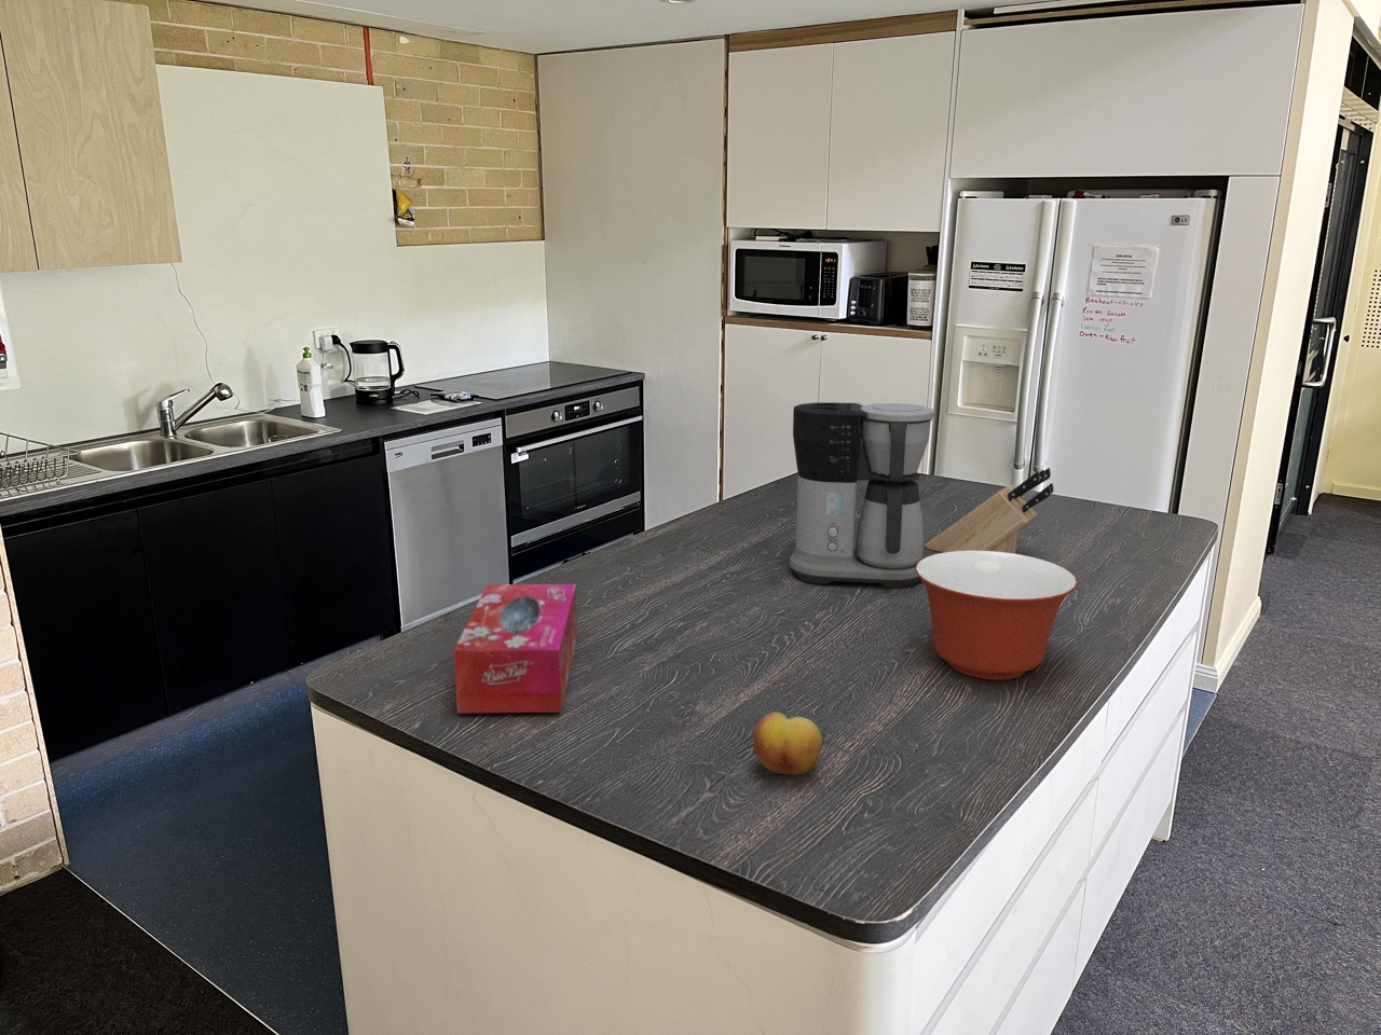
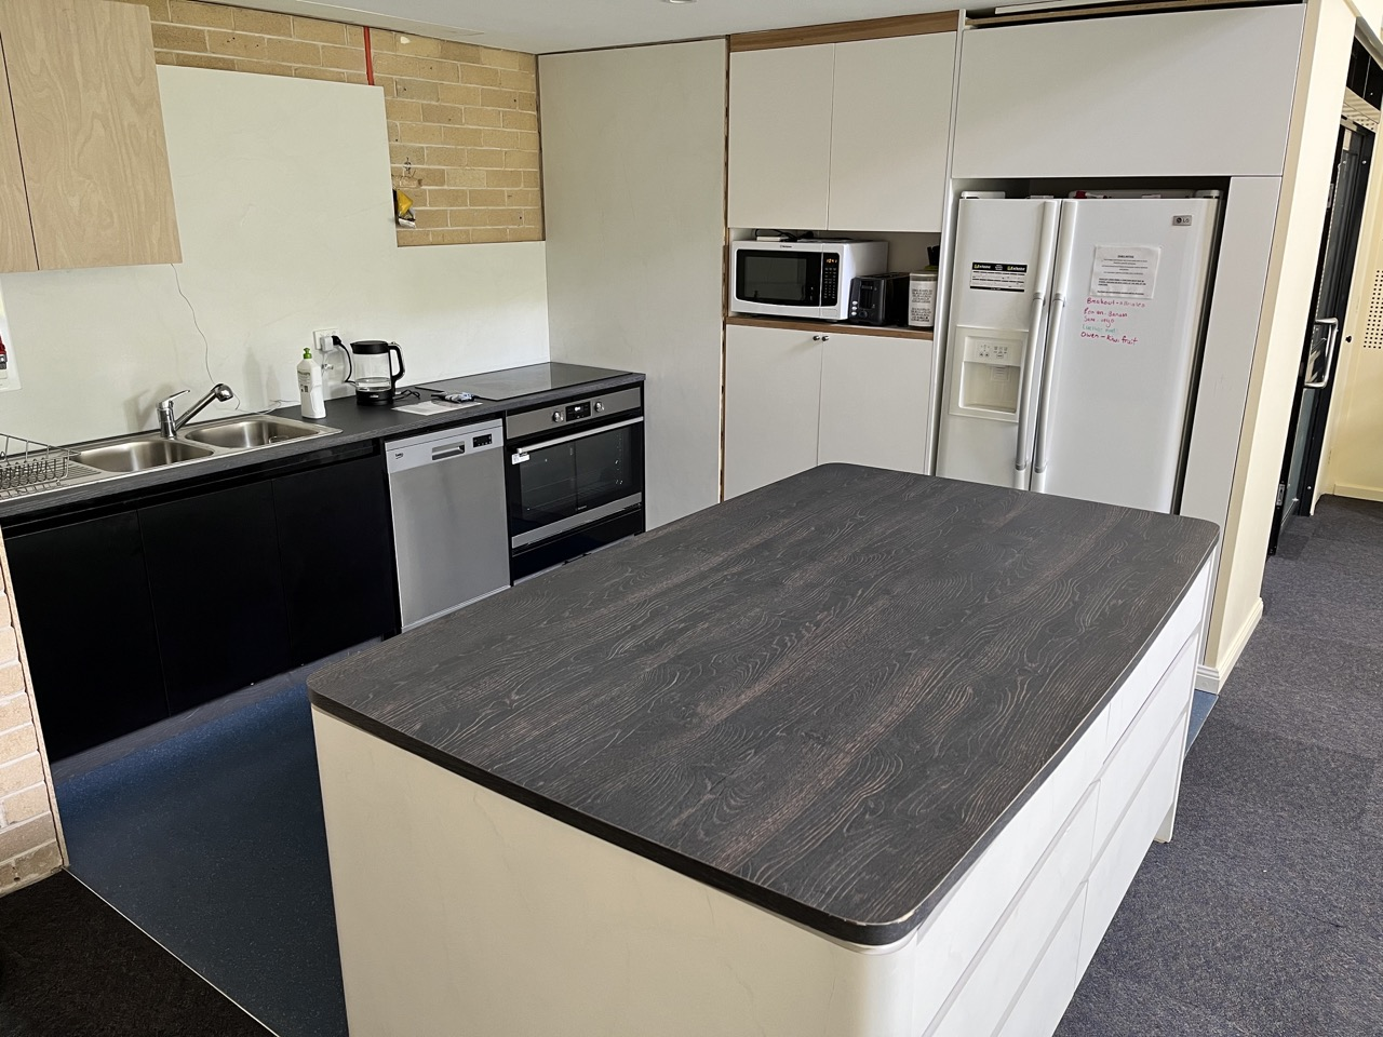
- tissue box [452,583,578,713]
- fruit [752,711,823,776]
- coffee maker [787,401,935,588]
- mixing bowl [915,551,1078,681]
- knife block [923,466,1054,554]
